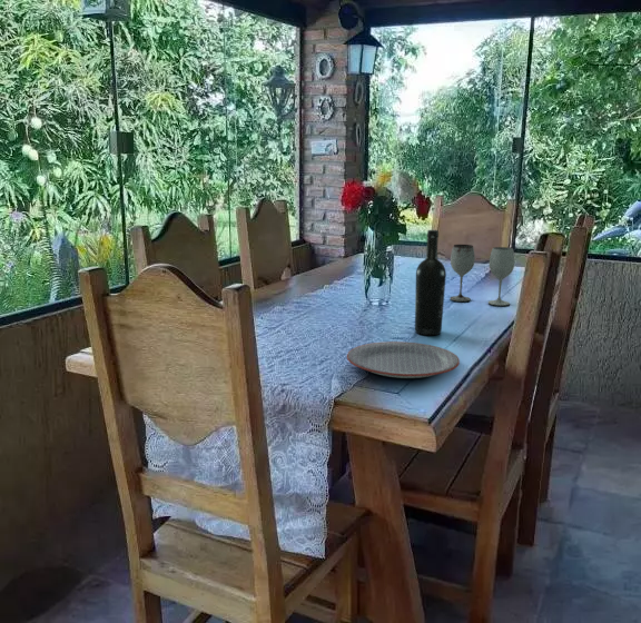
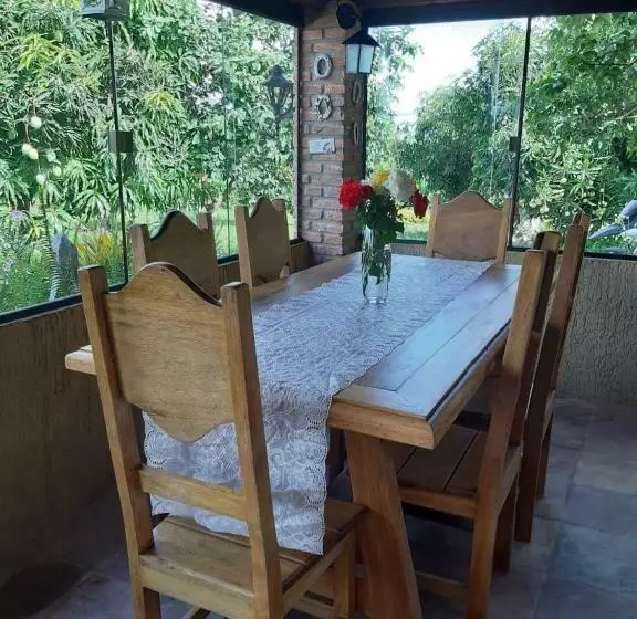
- wine bottle [414,229,447,336]
- wineglass [448,244,515,307]
- plate [346,340,461,379]
